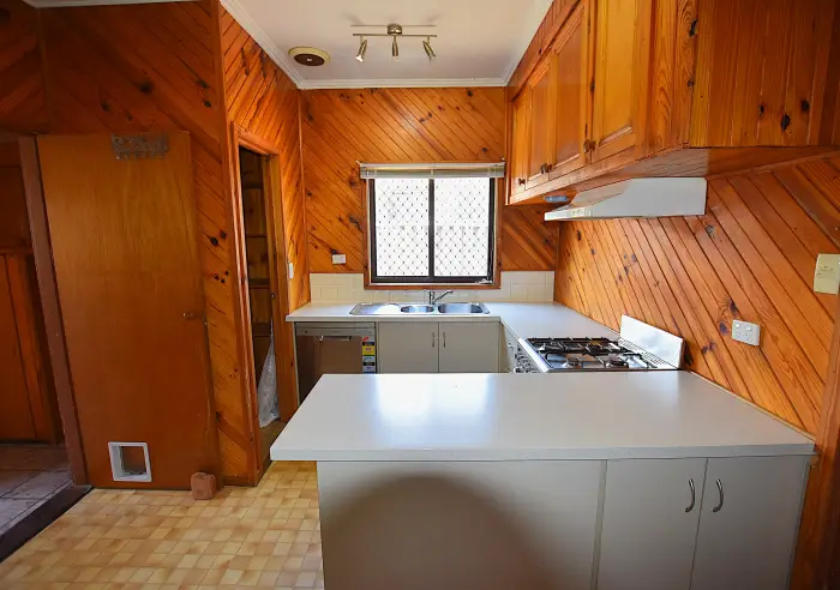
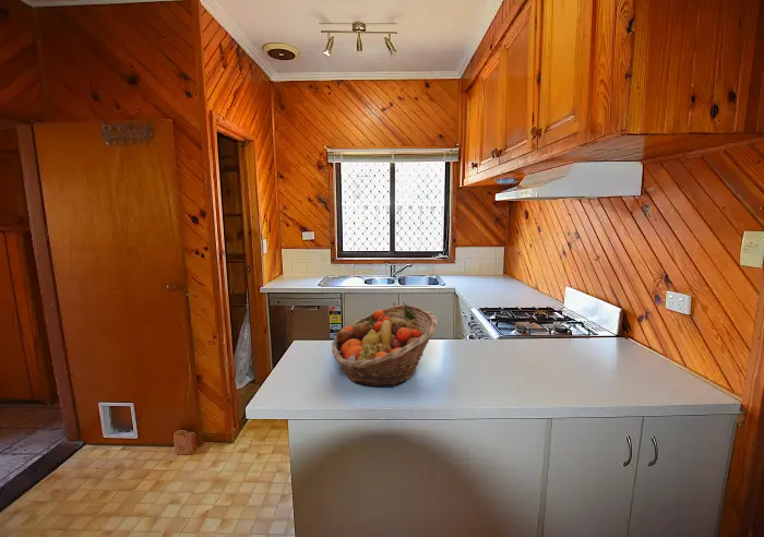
+ fruit basket [331,303,439,389]
